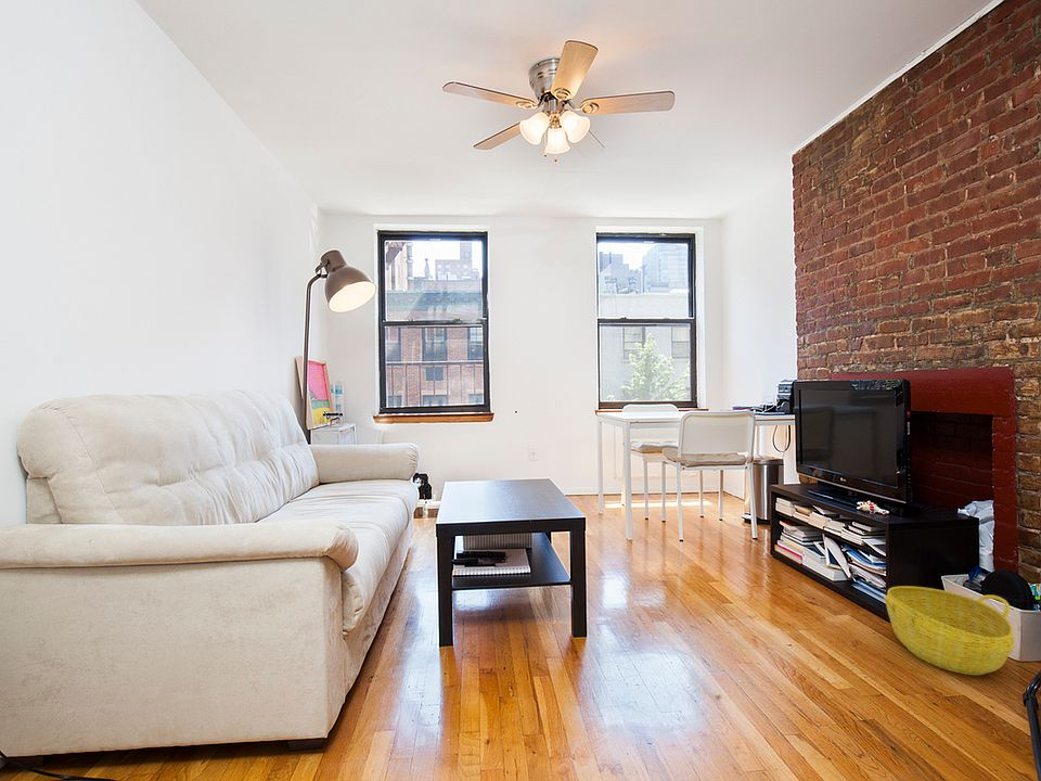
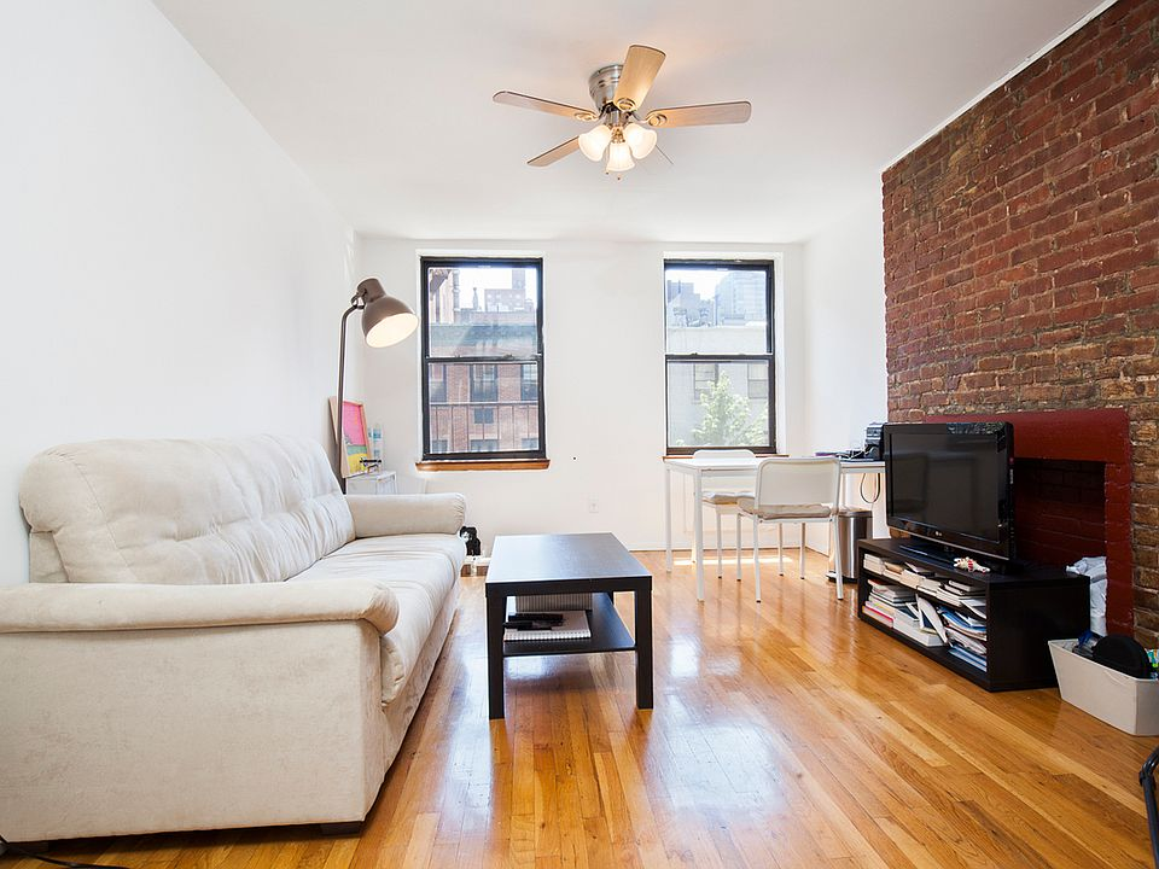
- basket [883,585,1015,676]
